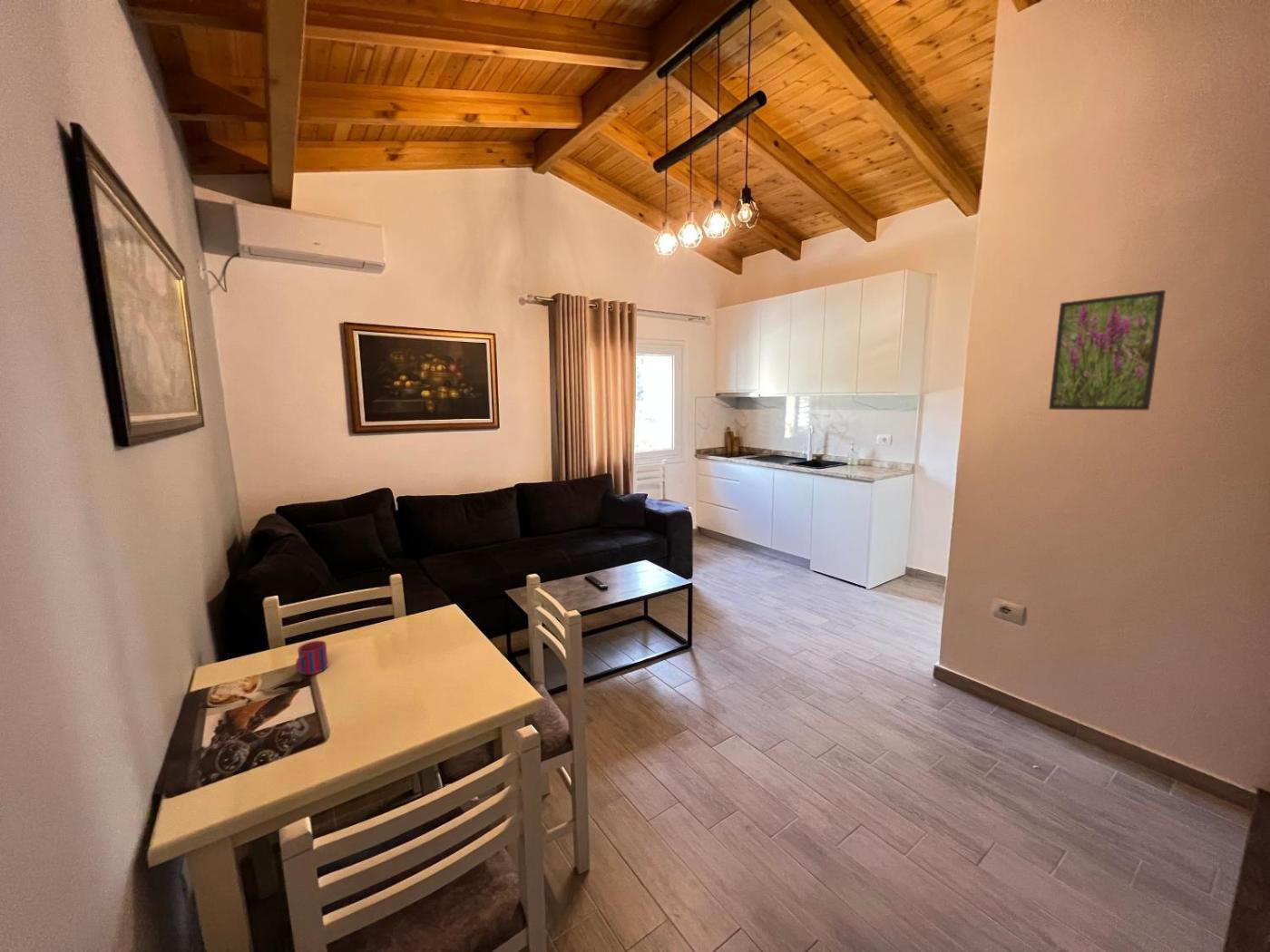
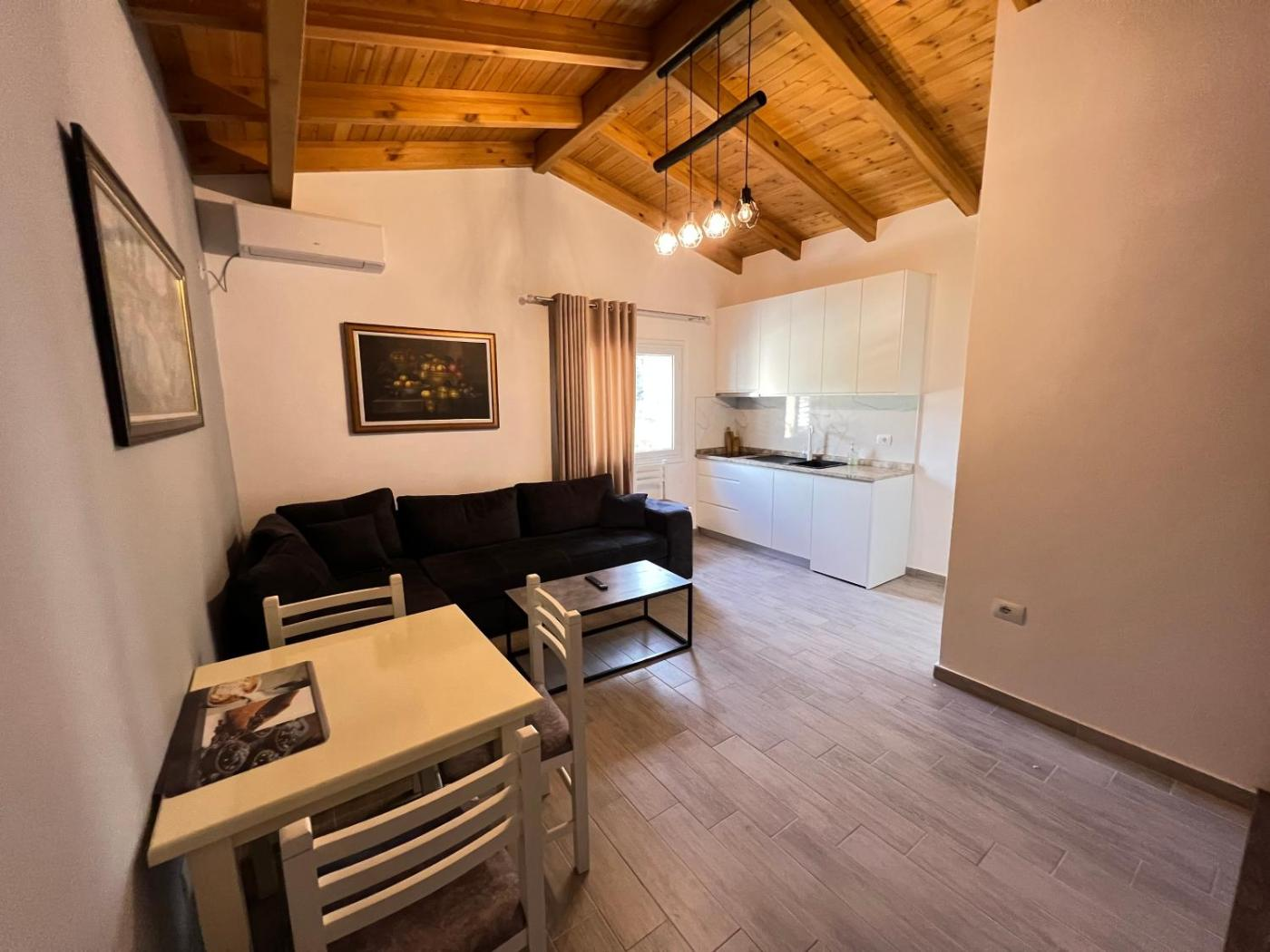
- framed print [1048,289,1167,411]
- mug [295,640,329,675]
